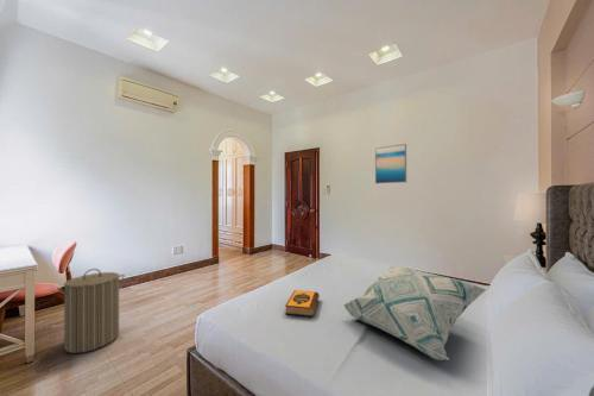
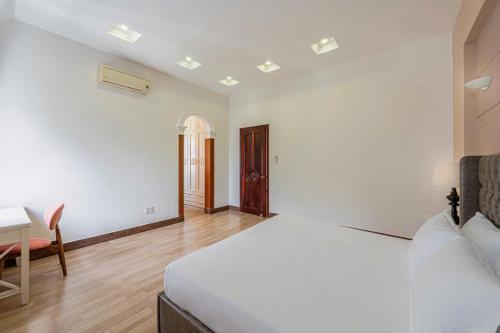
- decorative pillow [343,265,488,362]
- wall art [374,143,407,184]
- laundry hamper [56,268,126,354]
- hardback book [284,289,321,318]
